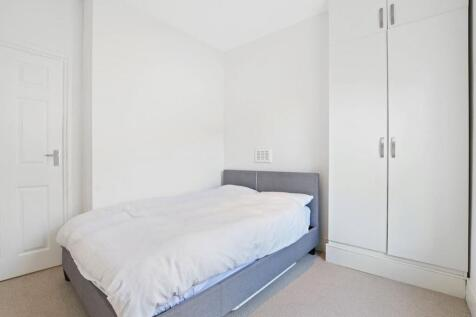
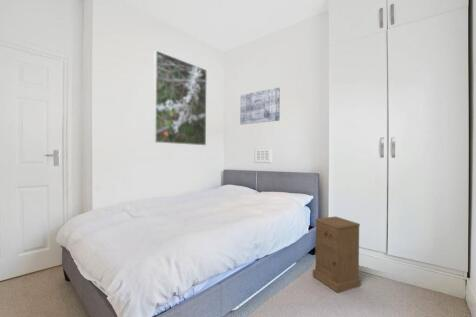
+ wall art [239,86,281,125]
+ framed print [153,49,208,146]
+ nightstand [312,216,361,294]
